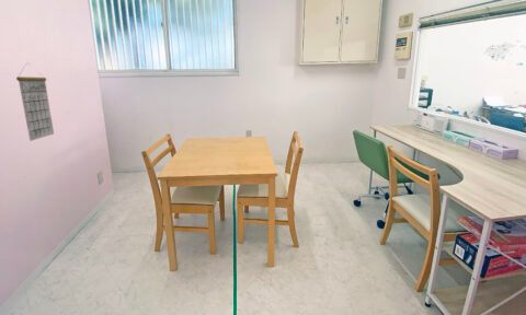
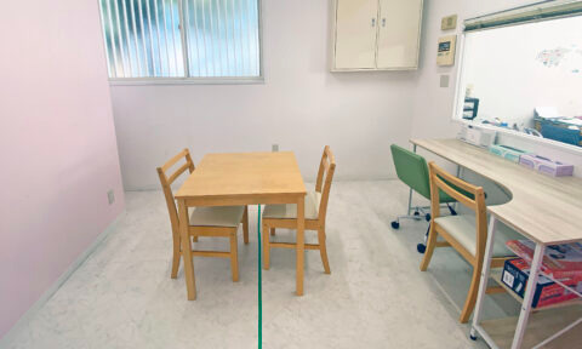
- calendar [15,61,55,142]
